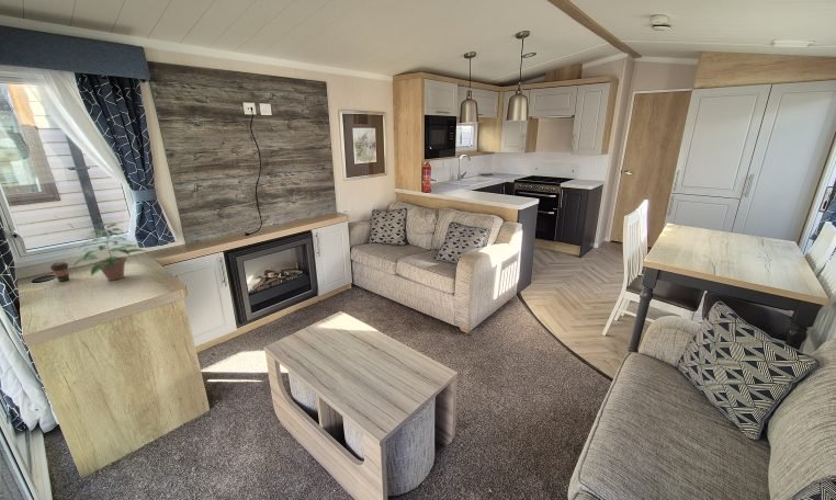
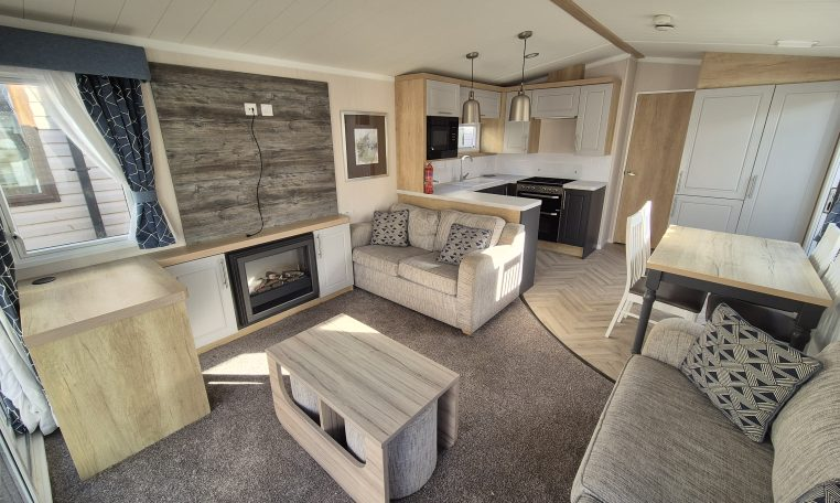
- coffee cup [48,261,70,282]
- potted plant [72,223,149,282]
